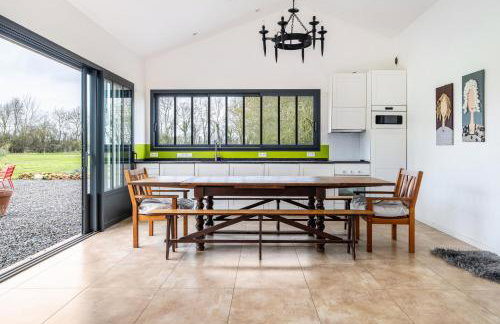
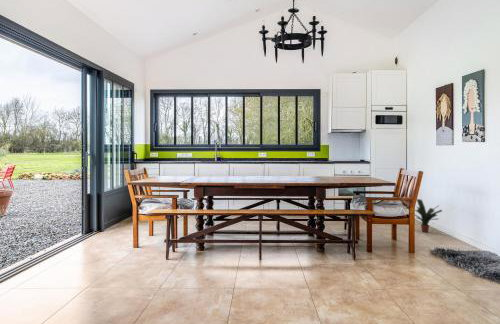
+ potted plant [414,198,443,233]
